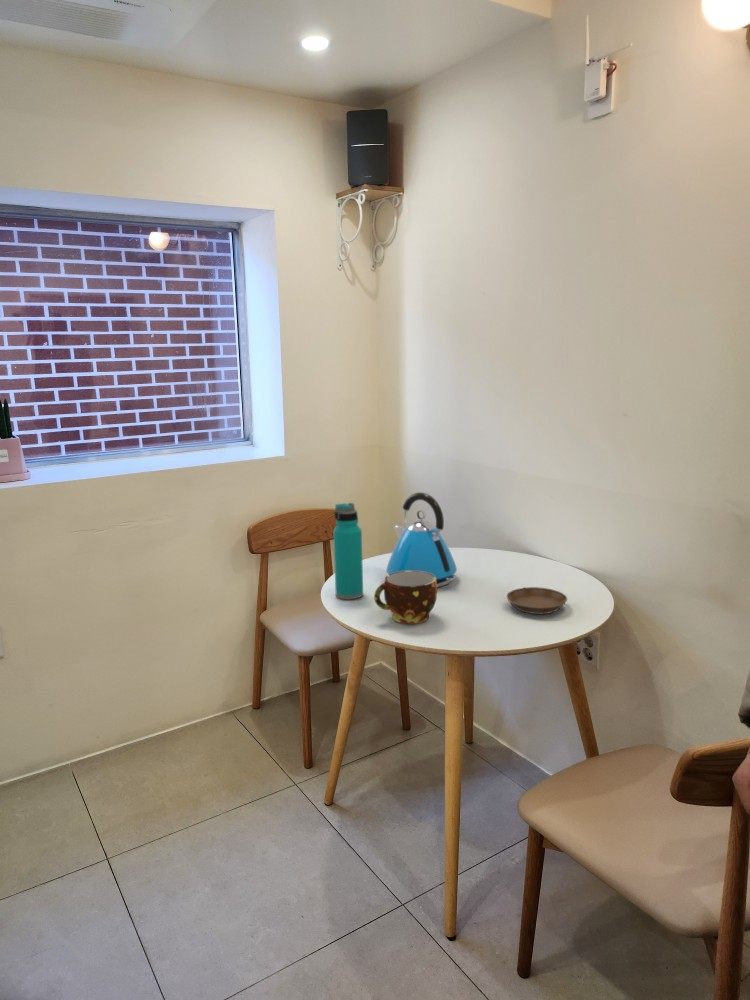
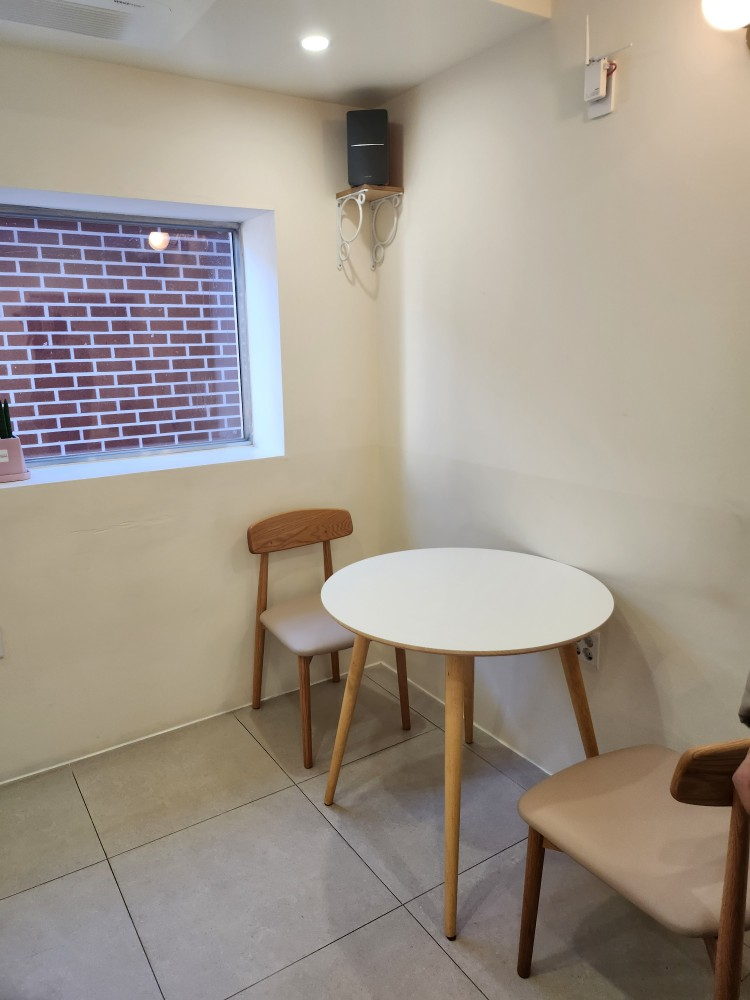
- water bottle [332,502,364,600]
- kettle [385,491,458,588]
- cup [373,571,438,625]
- saucer [506,586,568,615]
